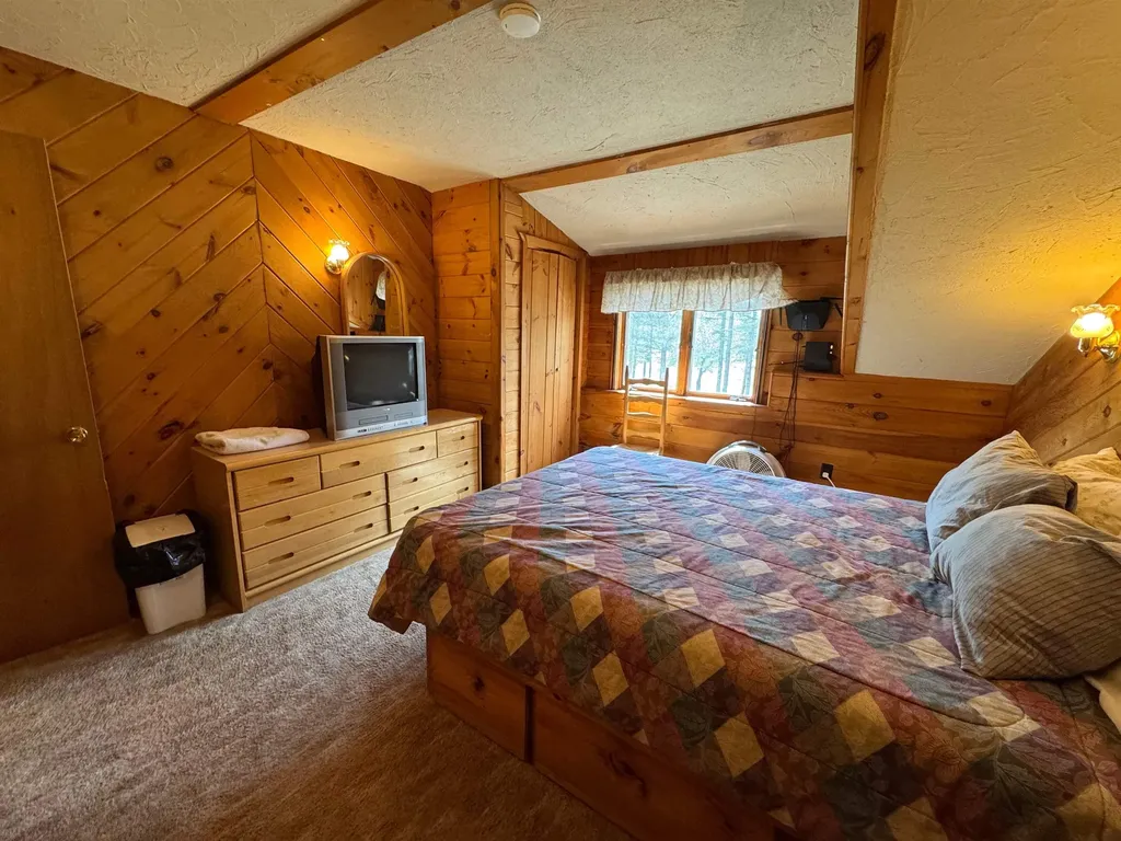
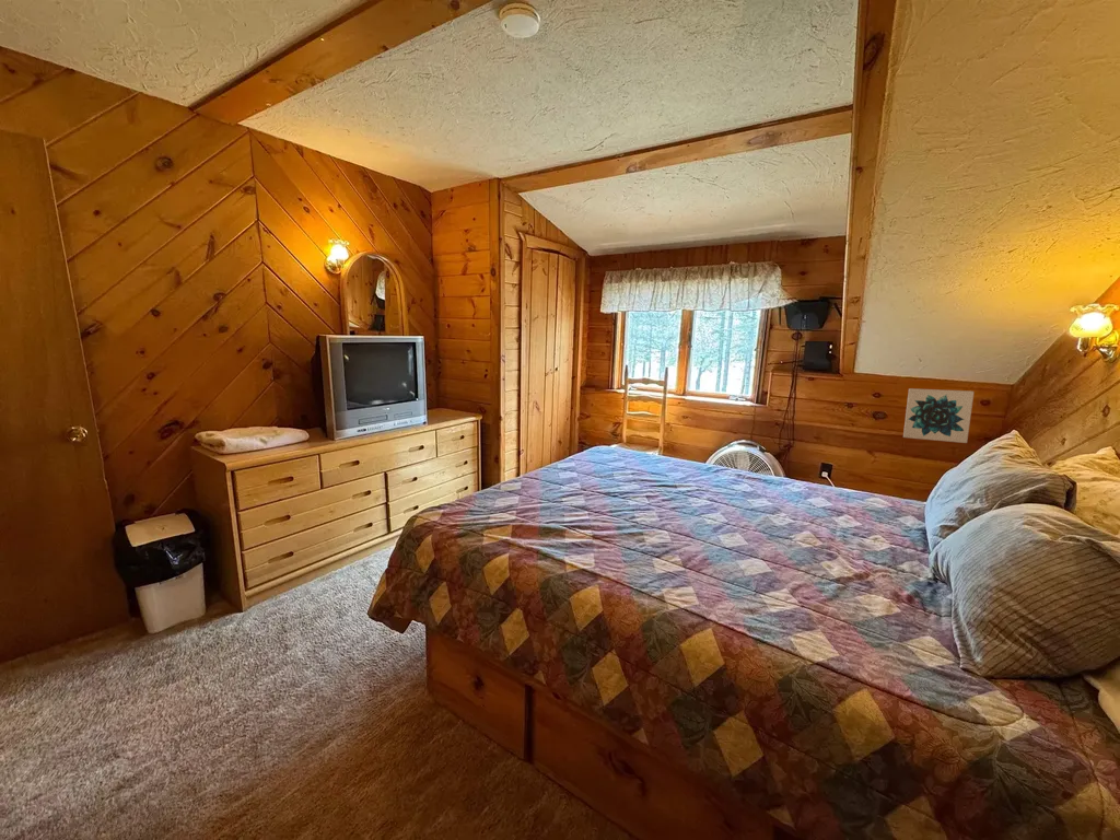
+ wall art [902,387,975,444]
